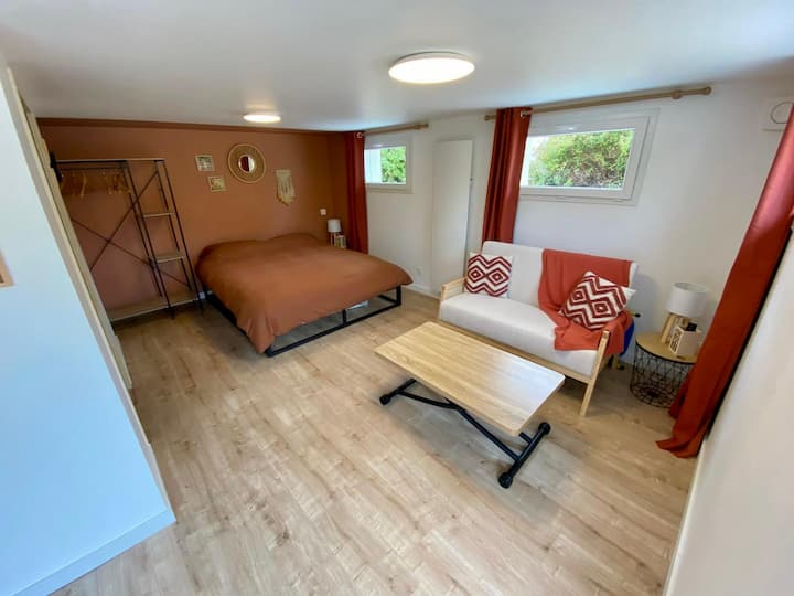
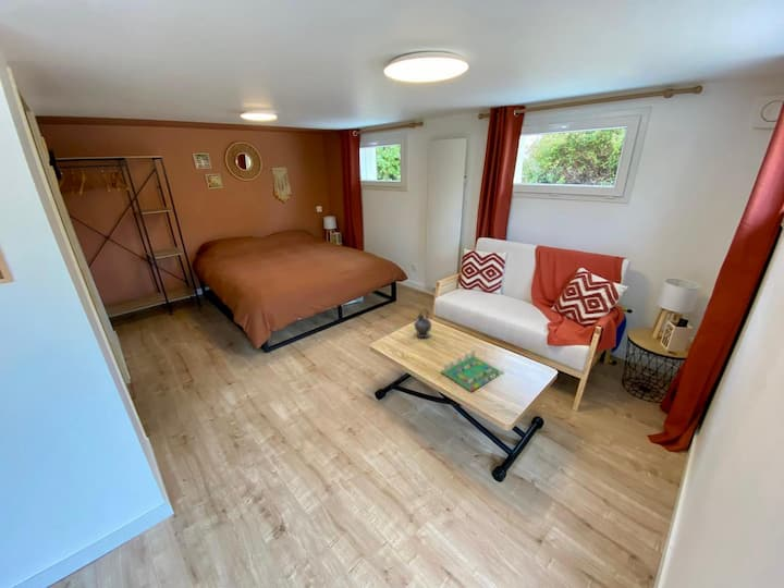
+ teapot [412,307,432,339]
+ board game [439,348,504,393]
